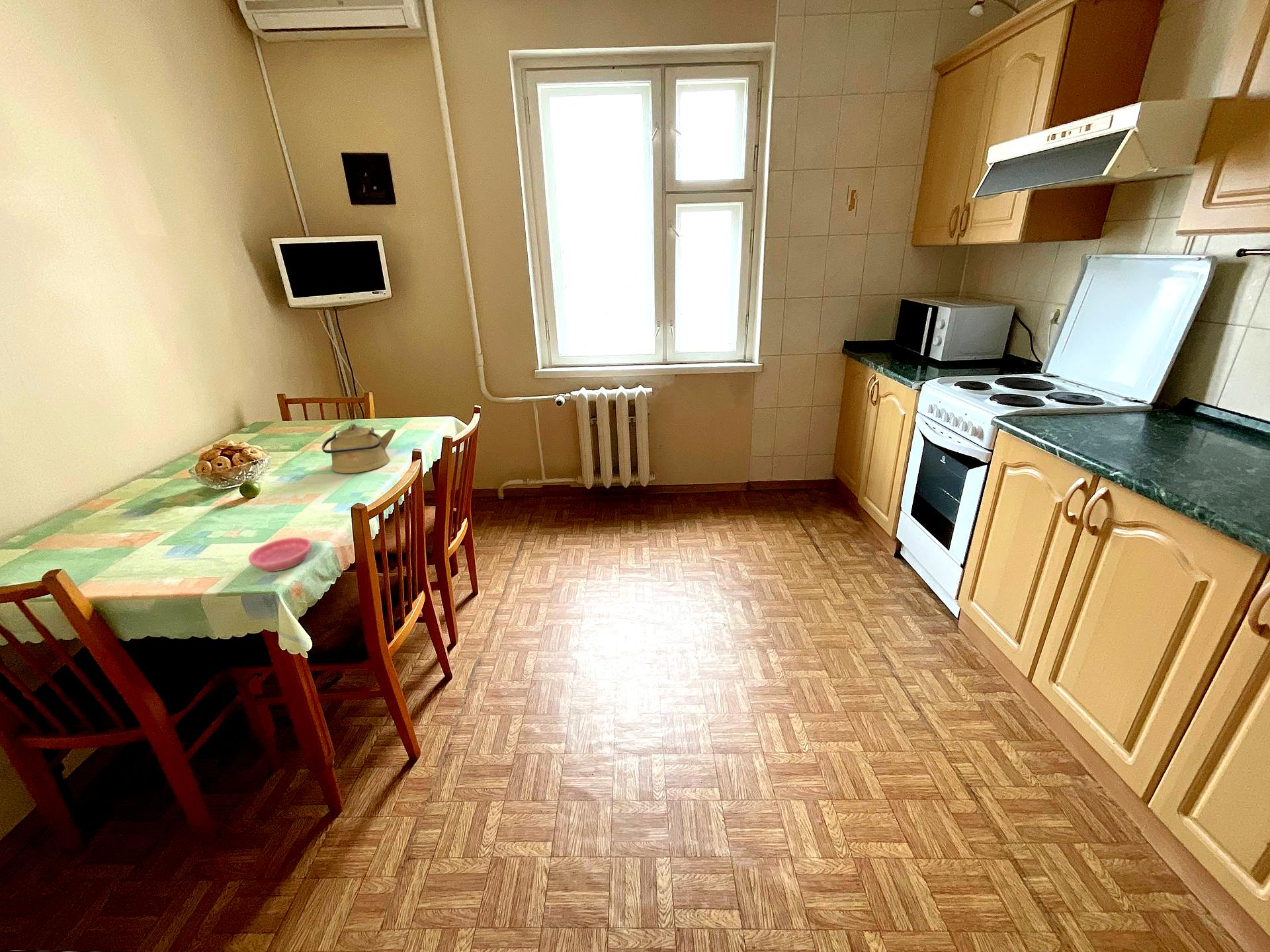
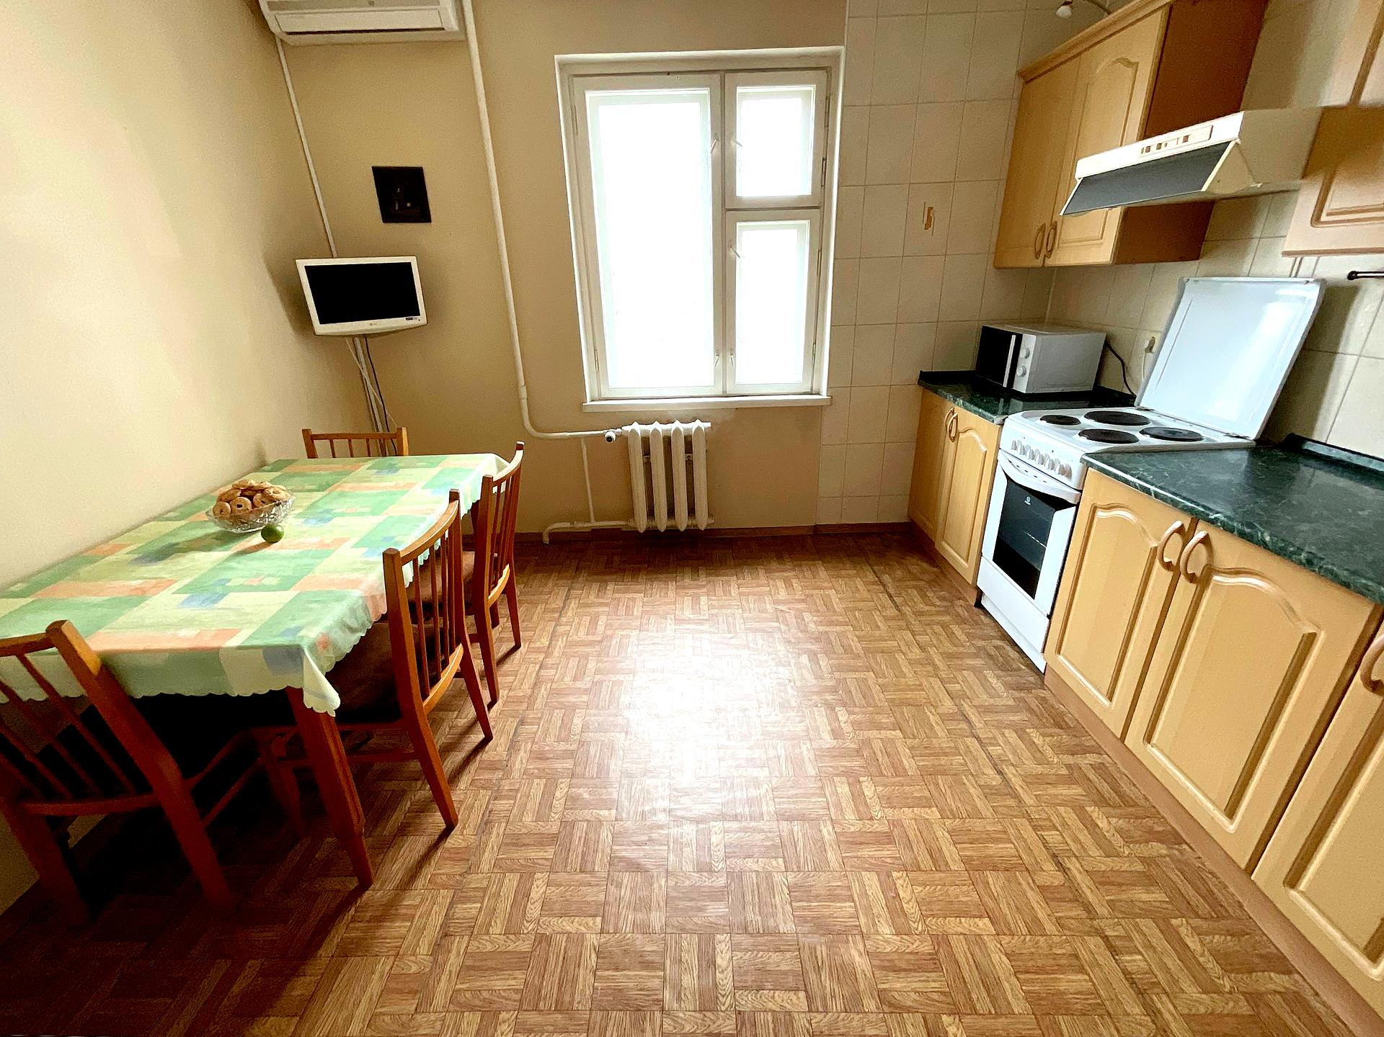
- saucer [248,537,312,572]
- kettle [321,423,397,474]
